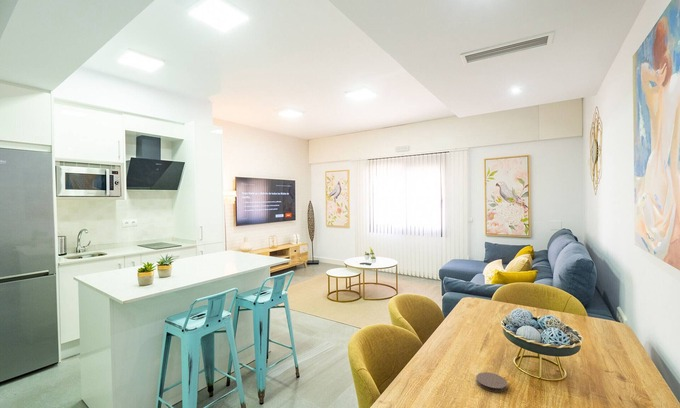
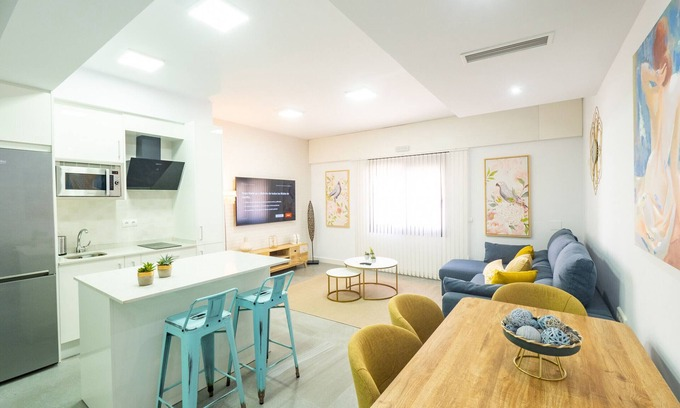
- coaster [475,371,508,393]
